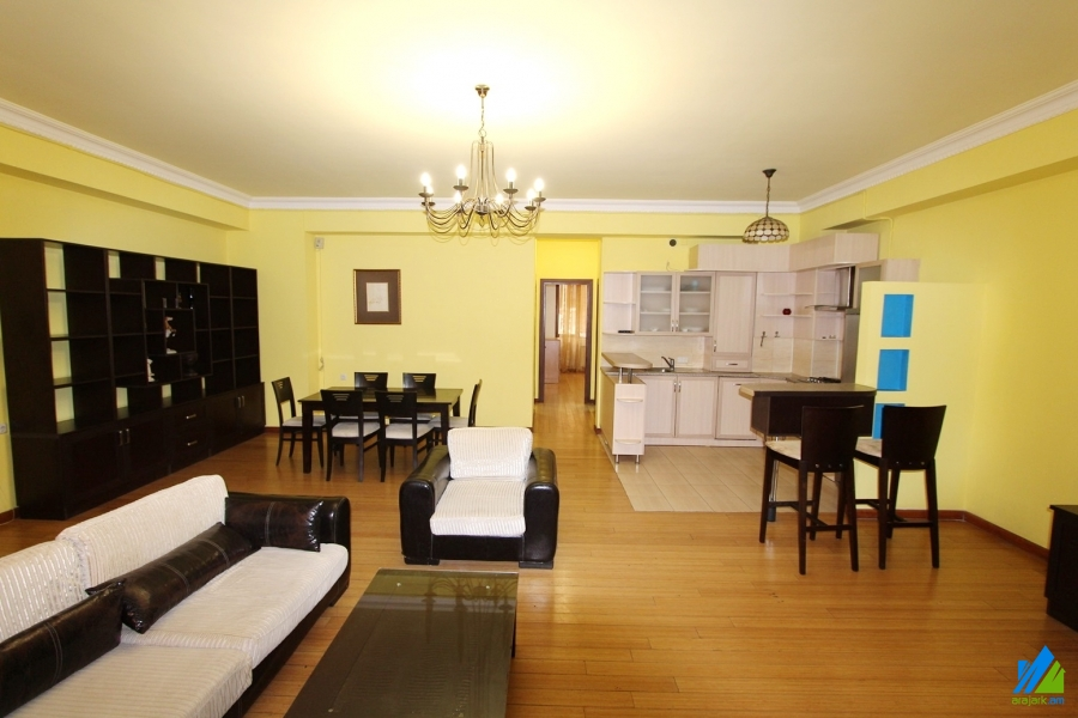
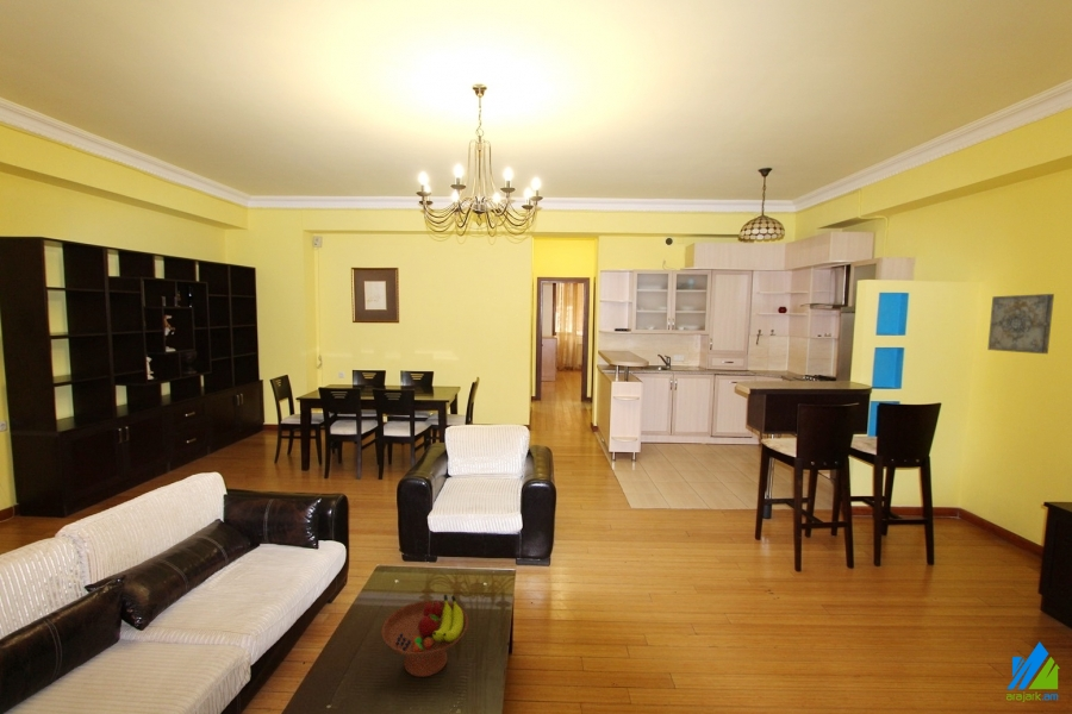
+ wall art [986,293,1055,355]
+ fruit bowl [380,594,469,678]
